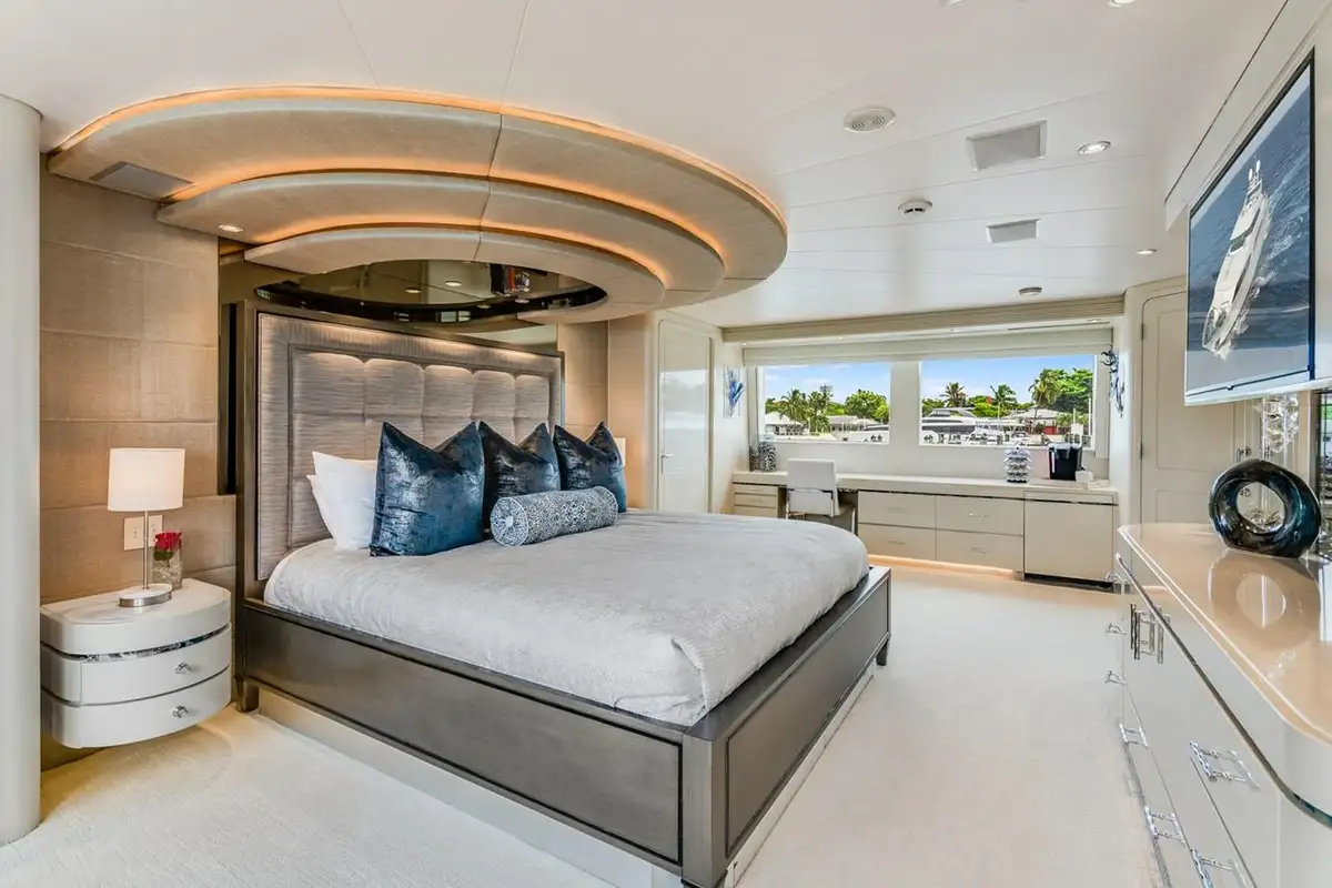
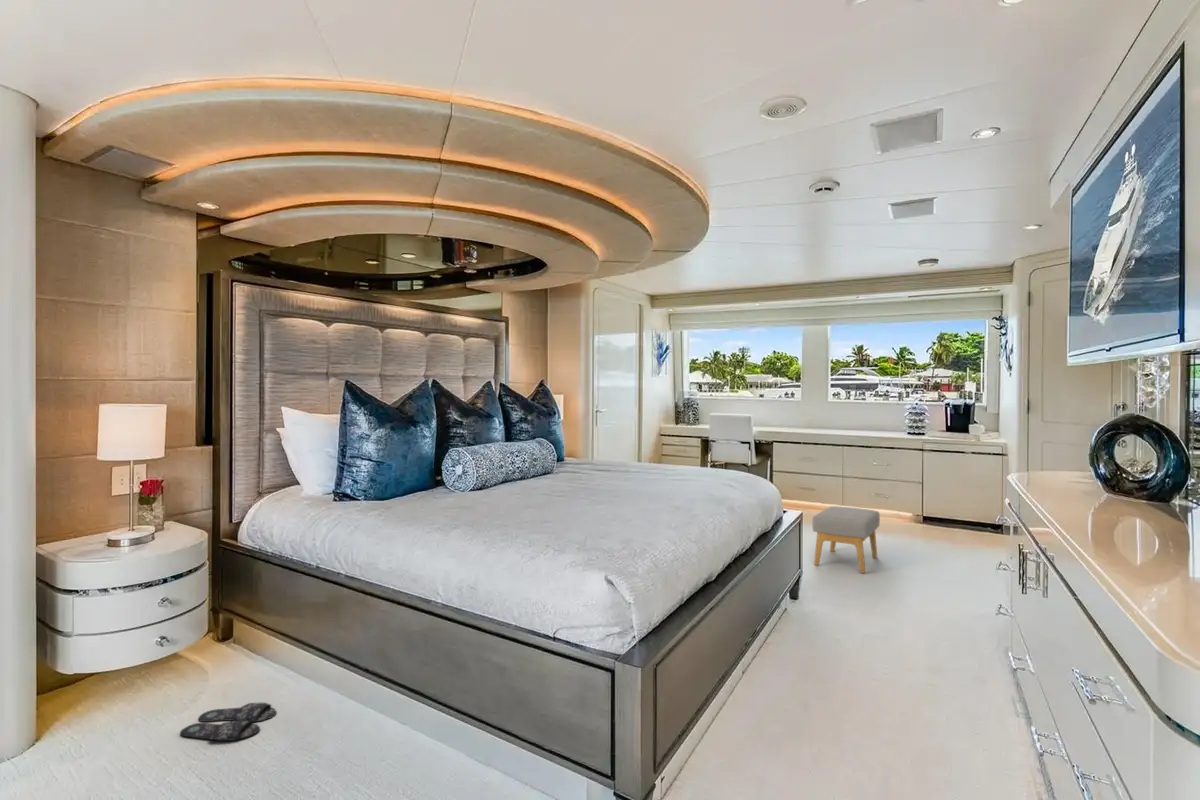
+ footstool [812,505,881,574]
+ slippers [179,702,278,742]
